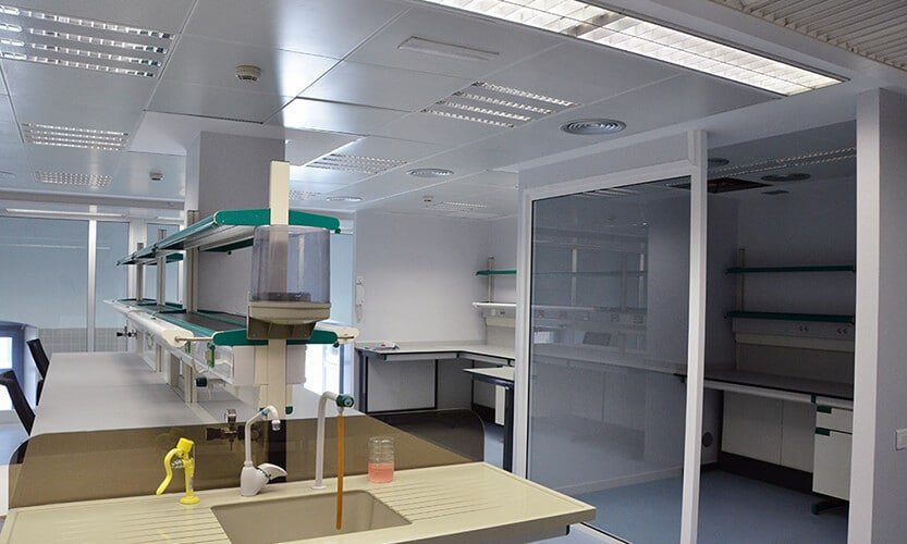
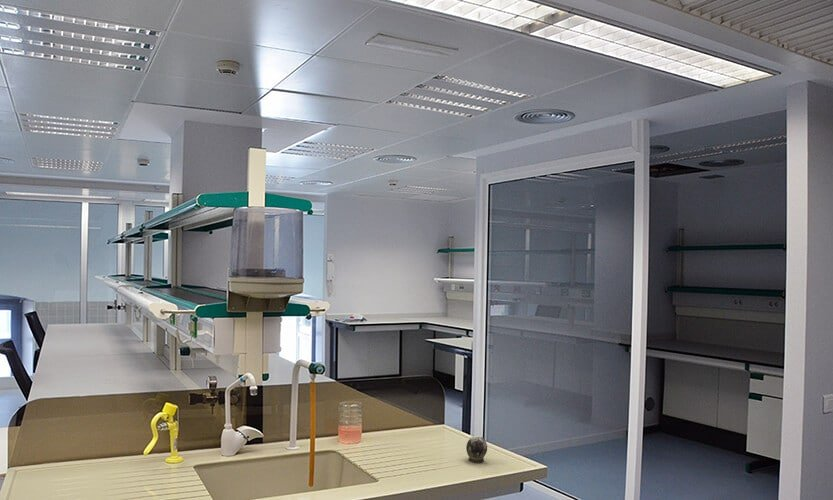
+ decorative egg [465,435,488,464]
